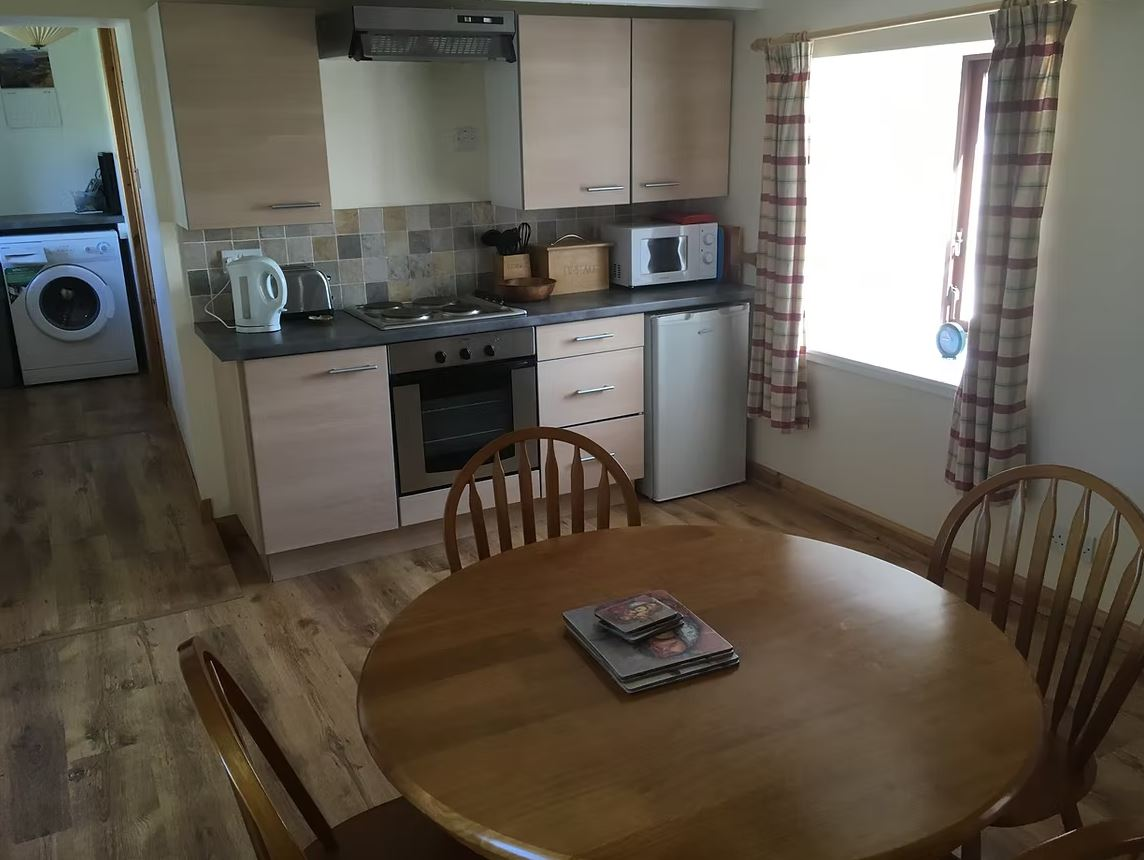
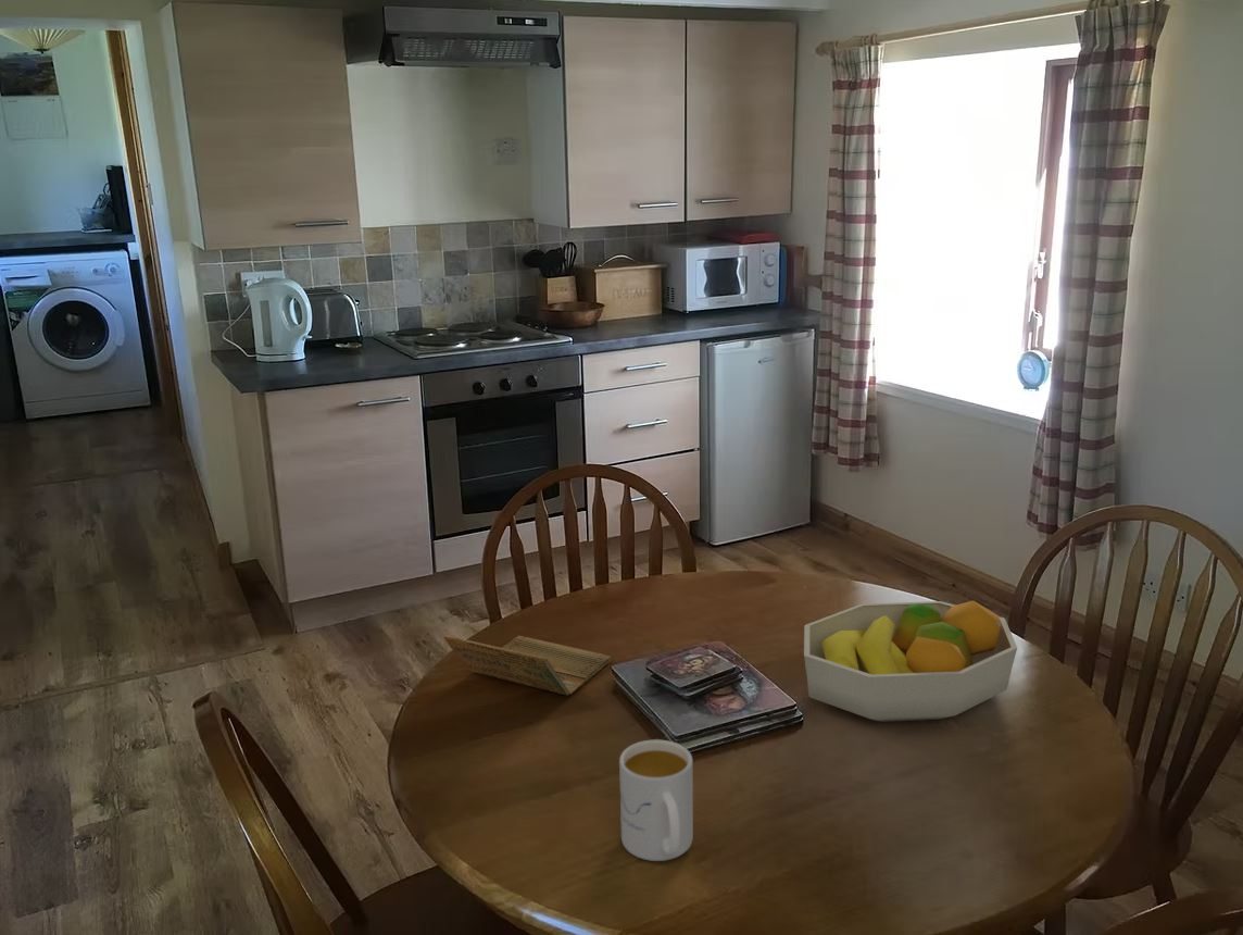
+ notepad [442,634,613,697]
+ fruit bowl [803,599,1018,723]
+ mug [618,738,694,862]
